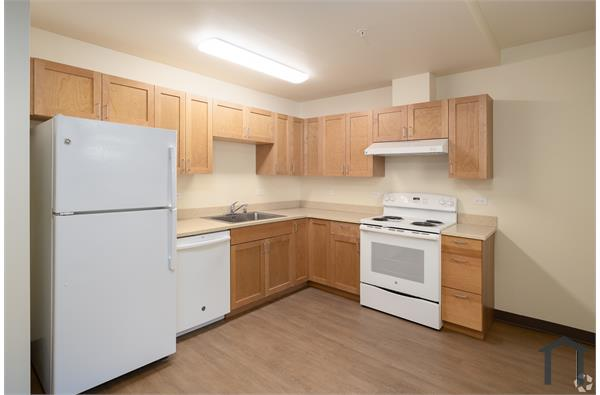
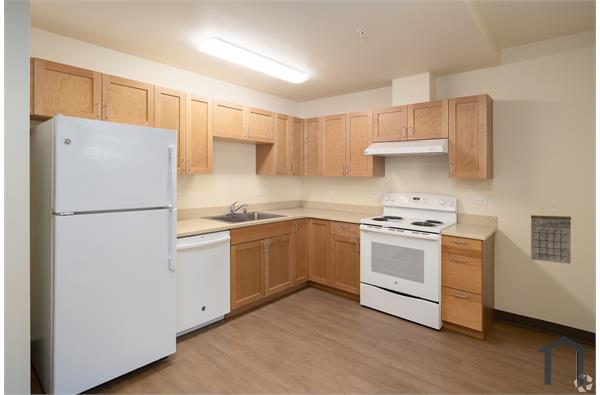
+ calendar [530,206,572,265]
